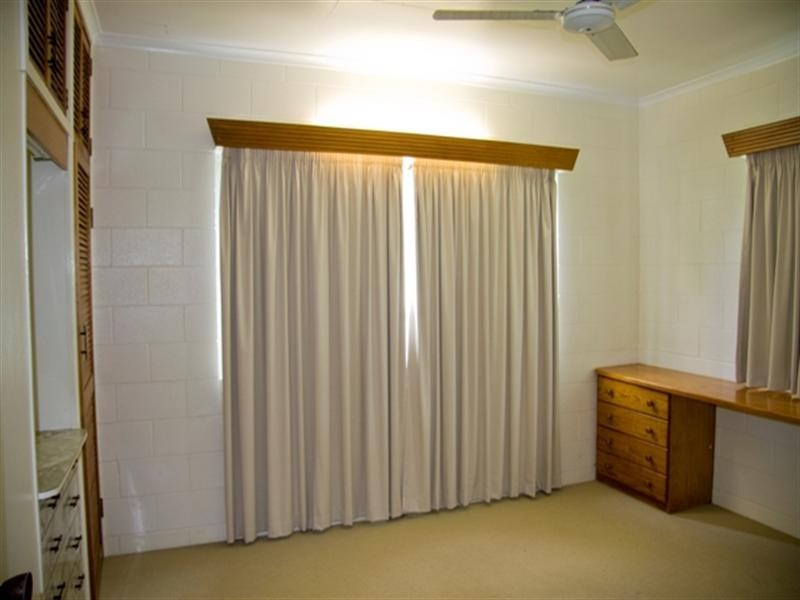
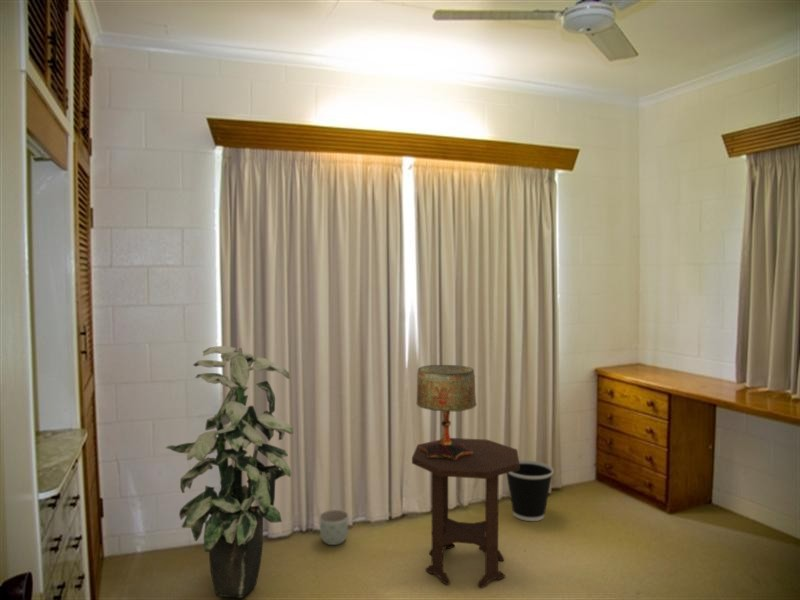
+ side table [411,437,520,589]
+ table lamp [416,364,477,461]
+ indoor plant [165,345,294,599]
+ wastebasket [506,459,555,522]
+ planter [318,509,350,546]
